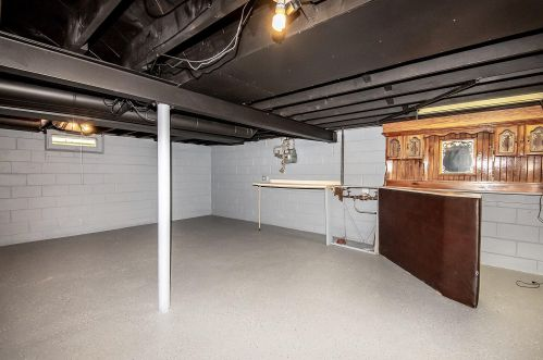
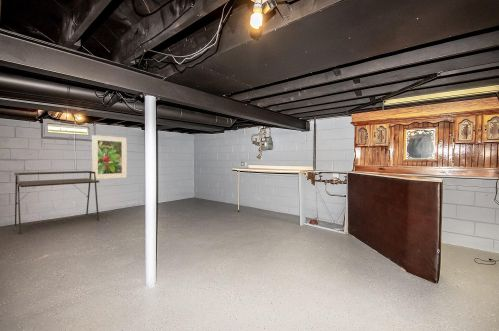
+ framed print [91,134,128,180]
+ desk [13,170,100,235]
